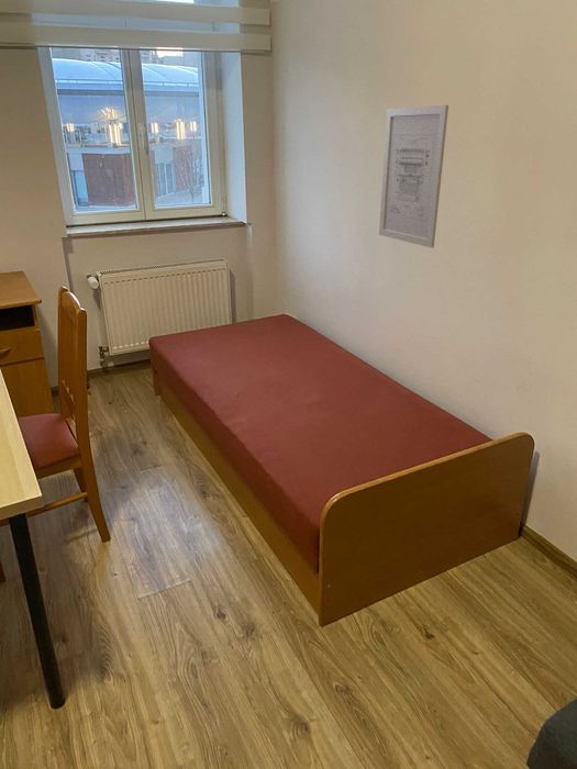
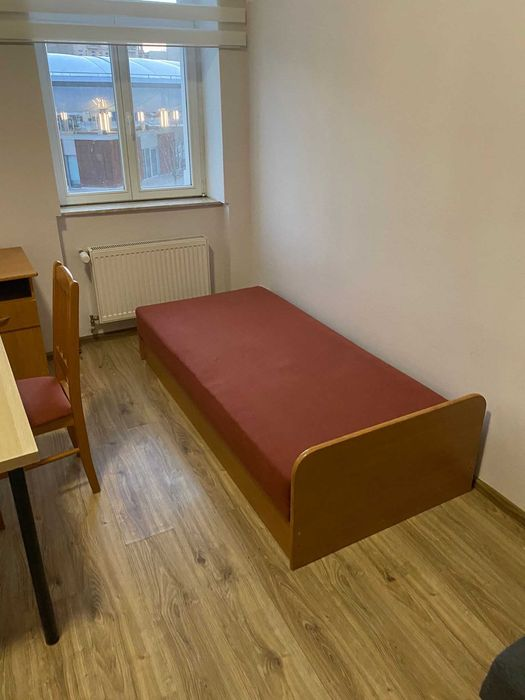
- wall art [378,104,450,249]
